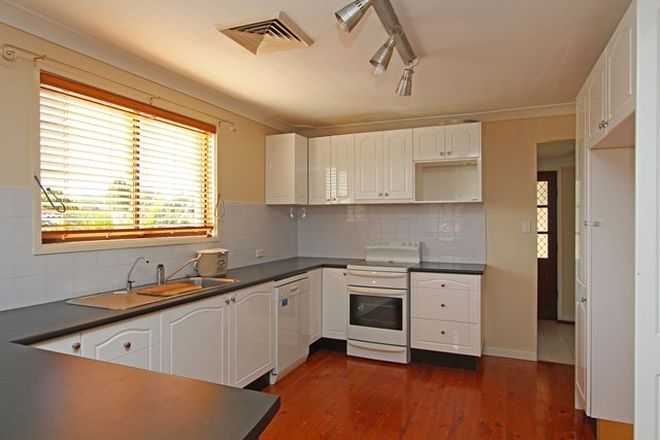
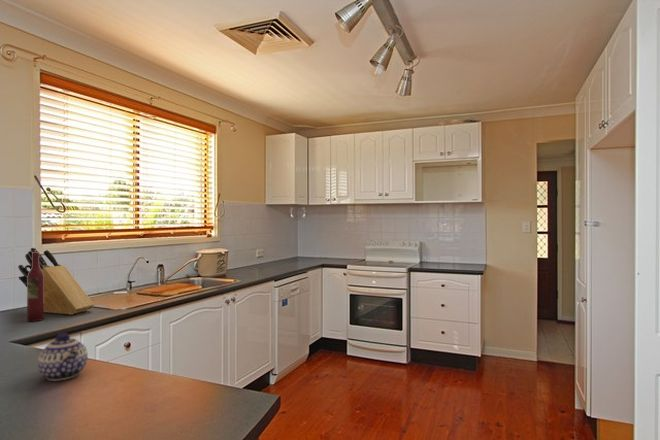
+ knife block [17,247,95,316]
+ wine bottle [26,251,45,323]
+ teapot [37,332,89,382]
